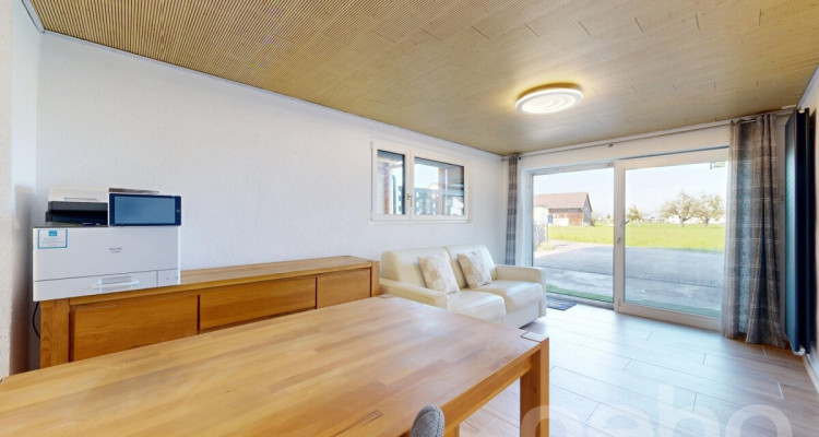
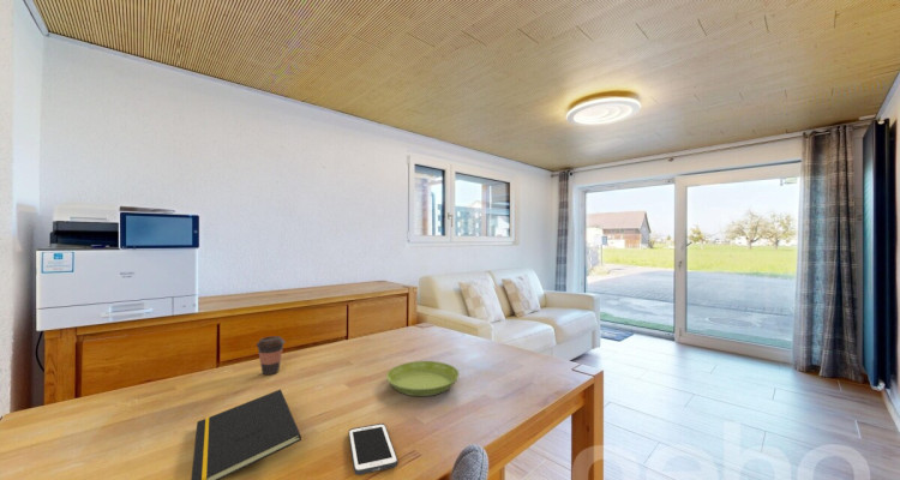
+ coffee cup [256,335,287,376]
+ notepad [190,389,302,480]
+ saucer [385,360,461,397]
+ cell phone [348,422,398,476]
